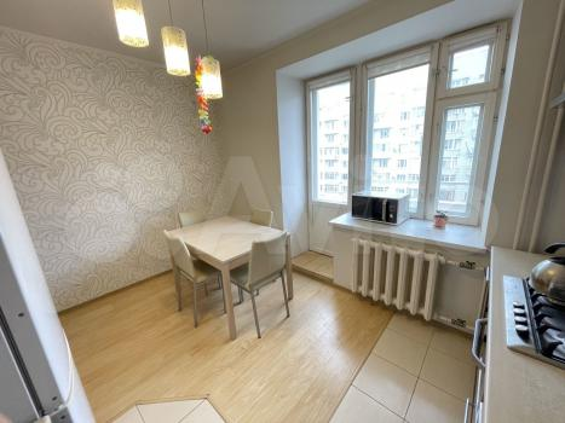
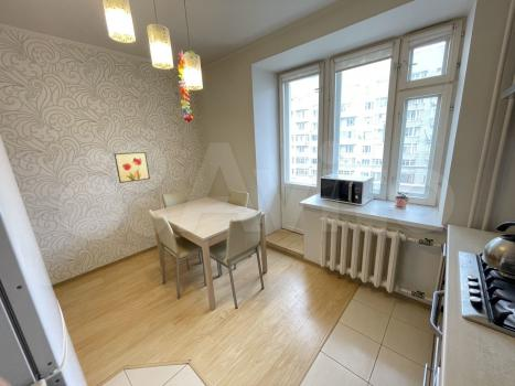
+ wall art [112,151,151,184]
